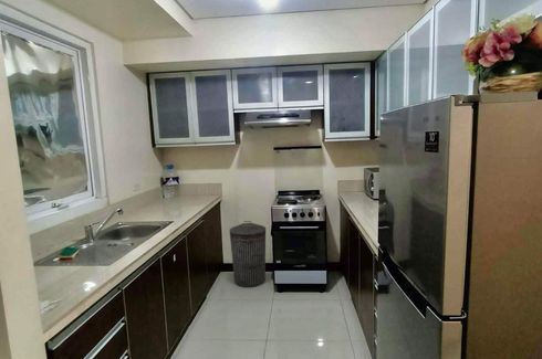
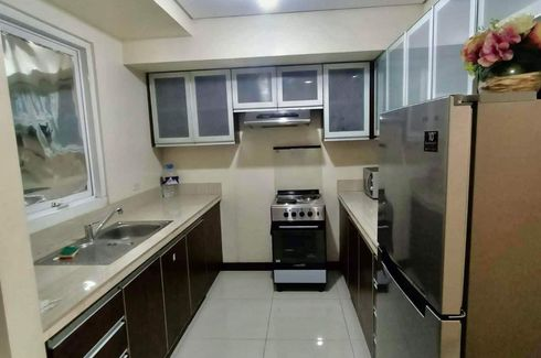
- trash can [229,220,267,288]
